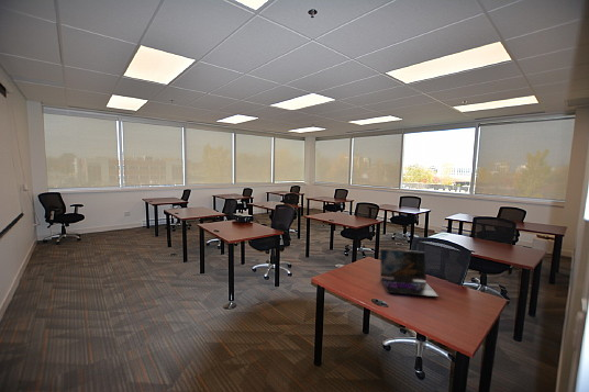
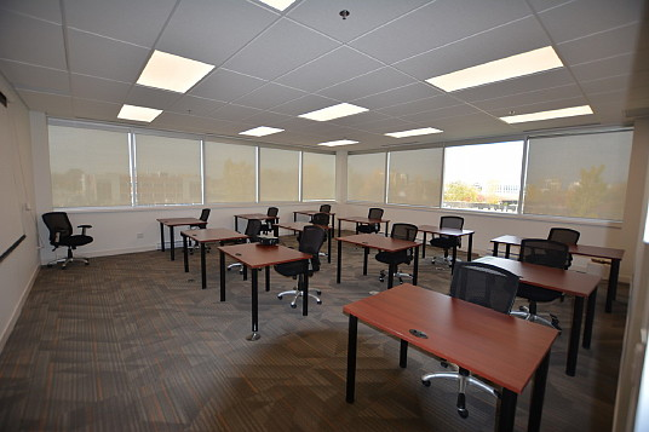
- laptop [379,248,440,298]
